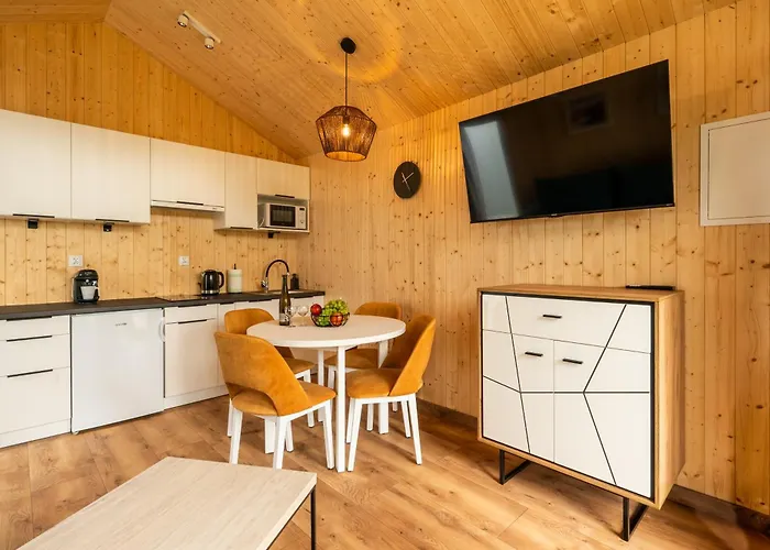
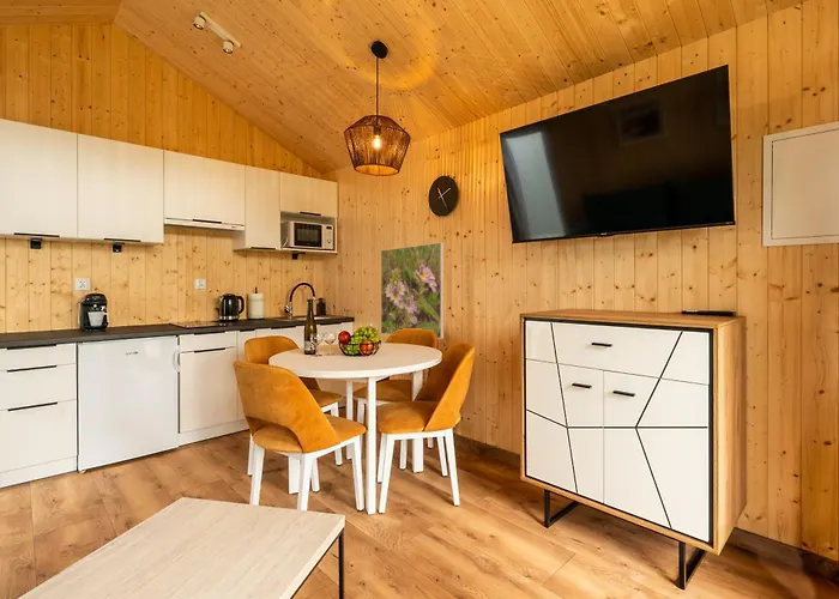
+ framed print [380,241,445,340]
